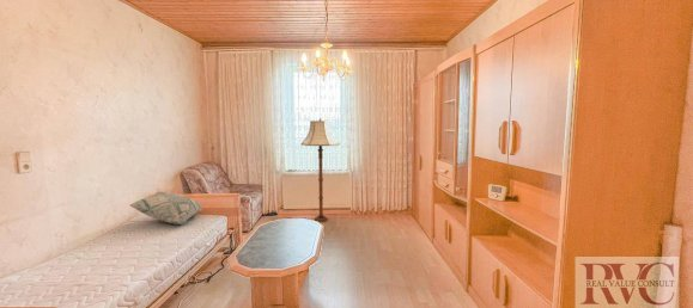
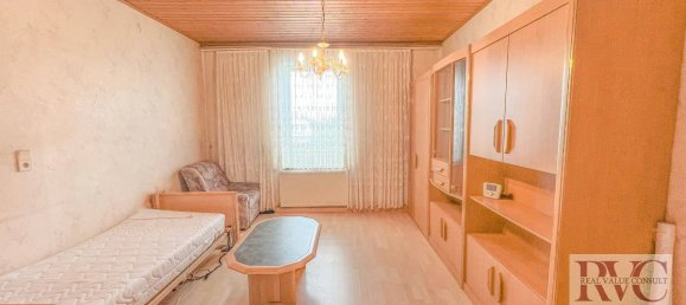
- floor lamp [300,117,341,223]
- decorative pillow [129,191,203,226]
